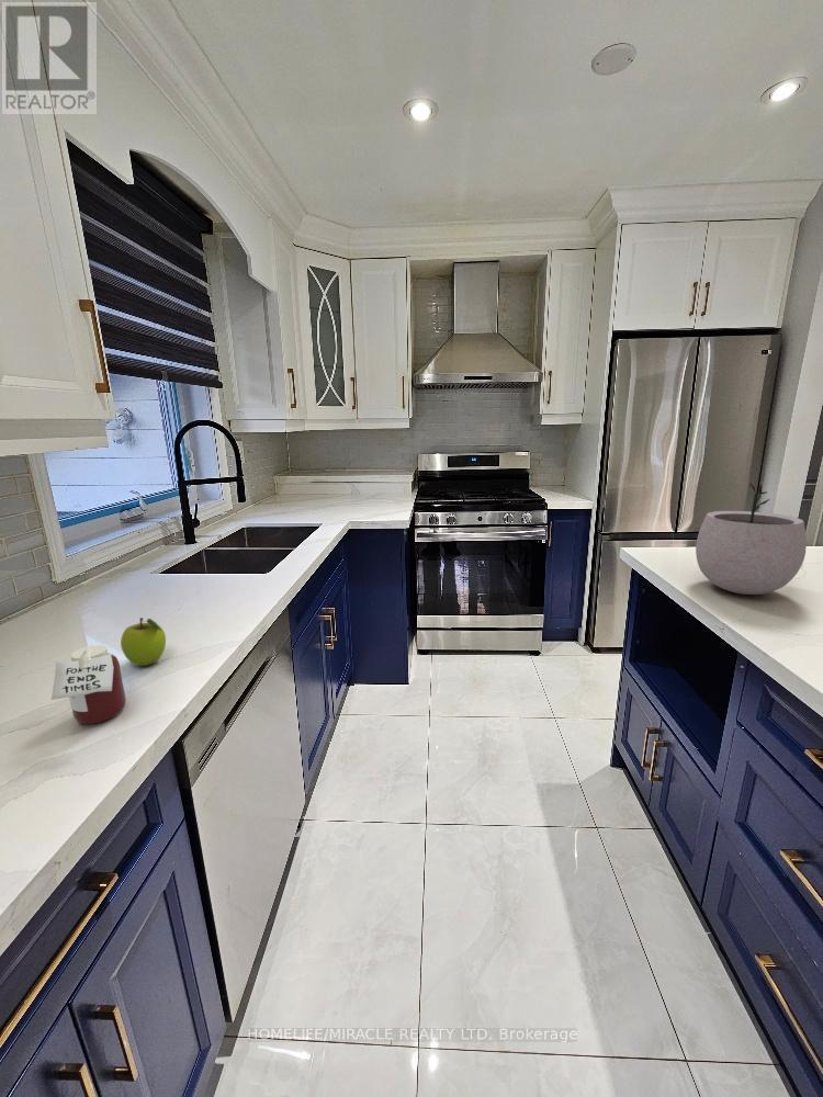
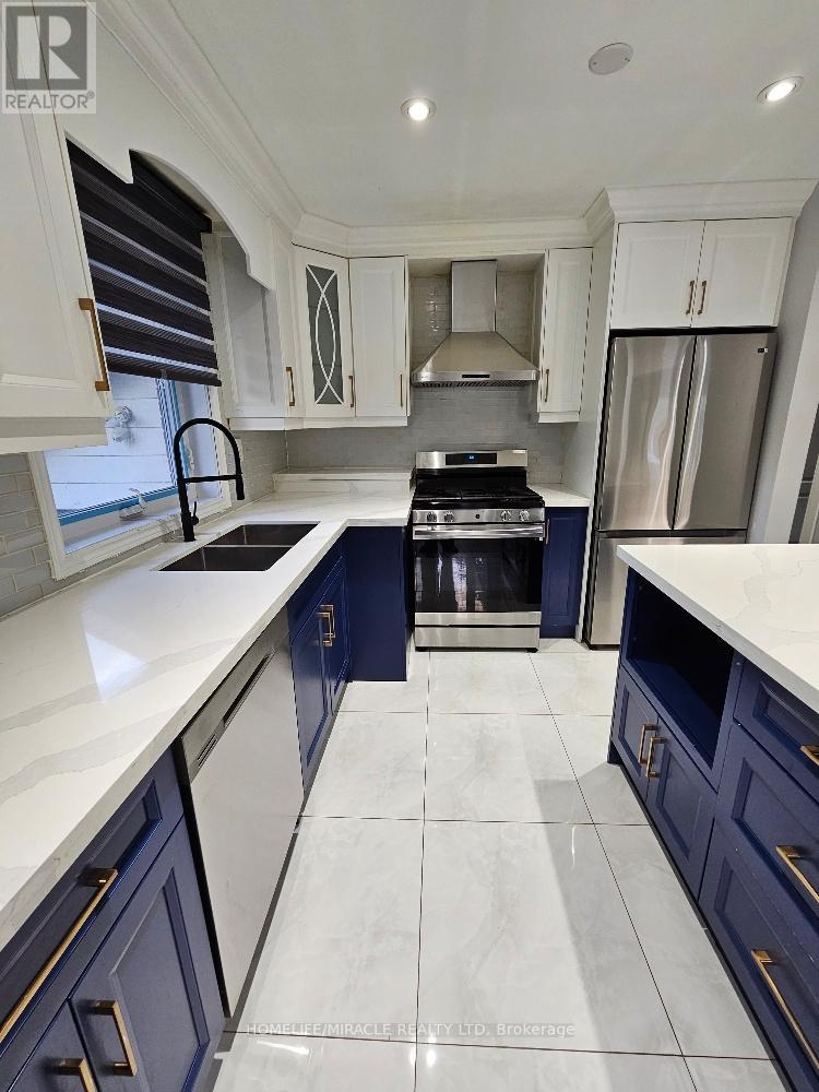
- fruit [120,617,167,667]
- plant pot [695,482,808,596]
- jar [50,644,127,725]
